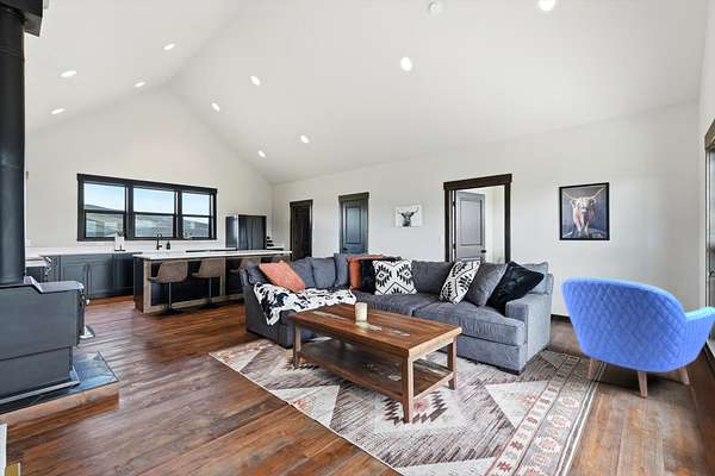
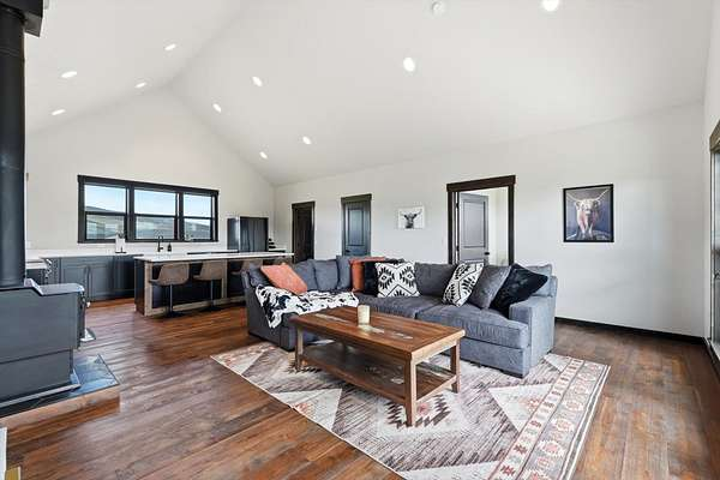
- armchair [560,276,715,399]
